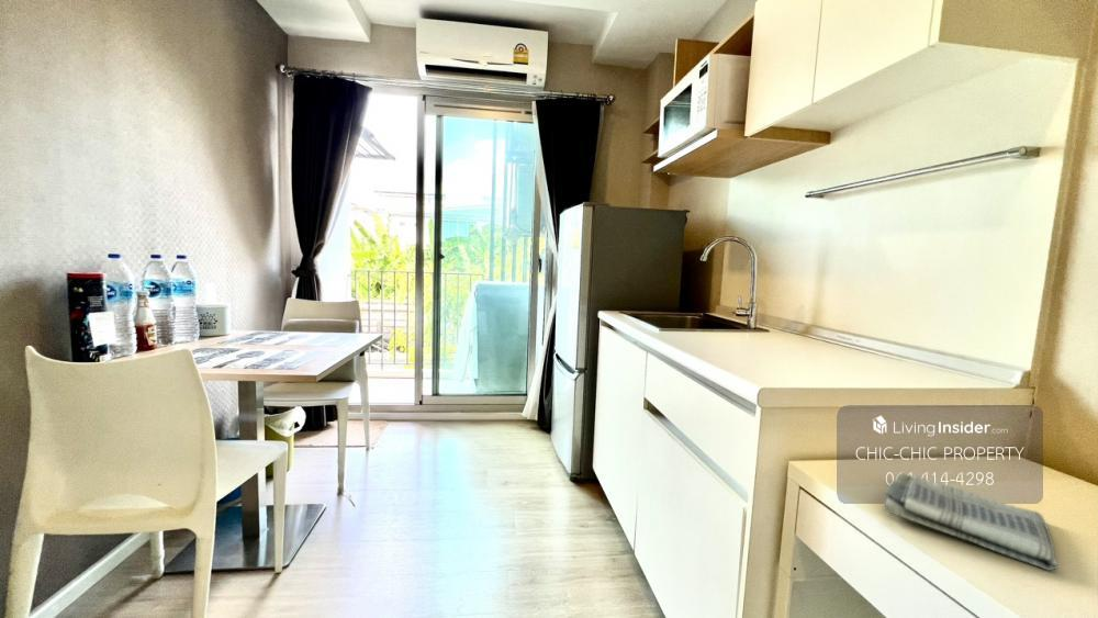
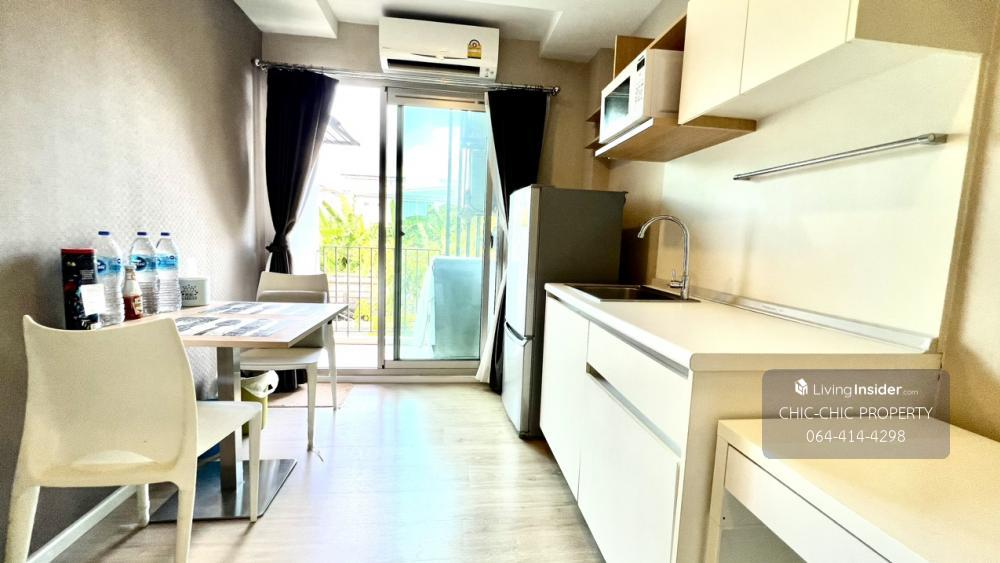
- dish towel [882,472,1060,572]
